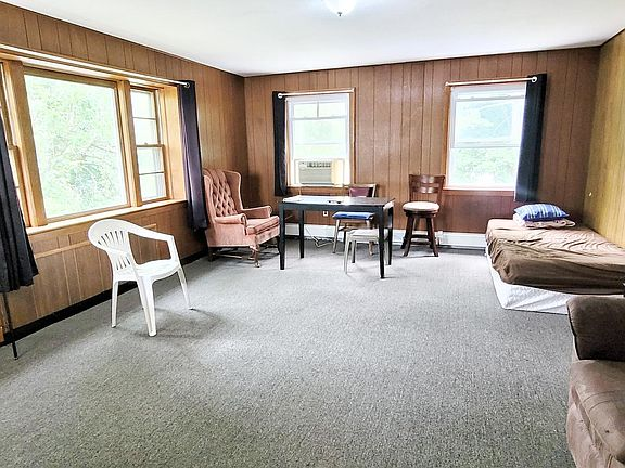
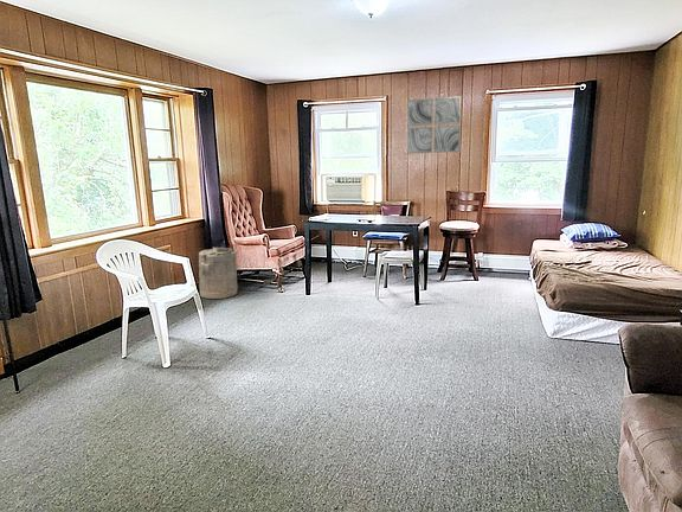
+ laundry hamper [198,247,239,300]
+ wall art [406,95,463,155]
